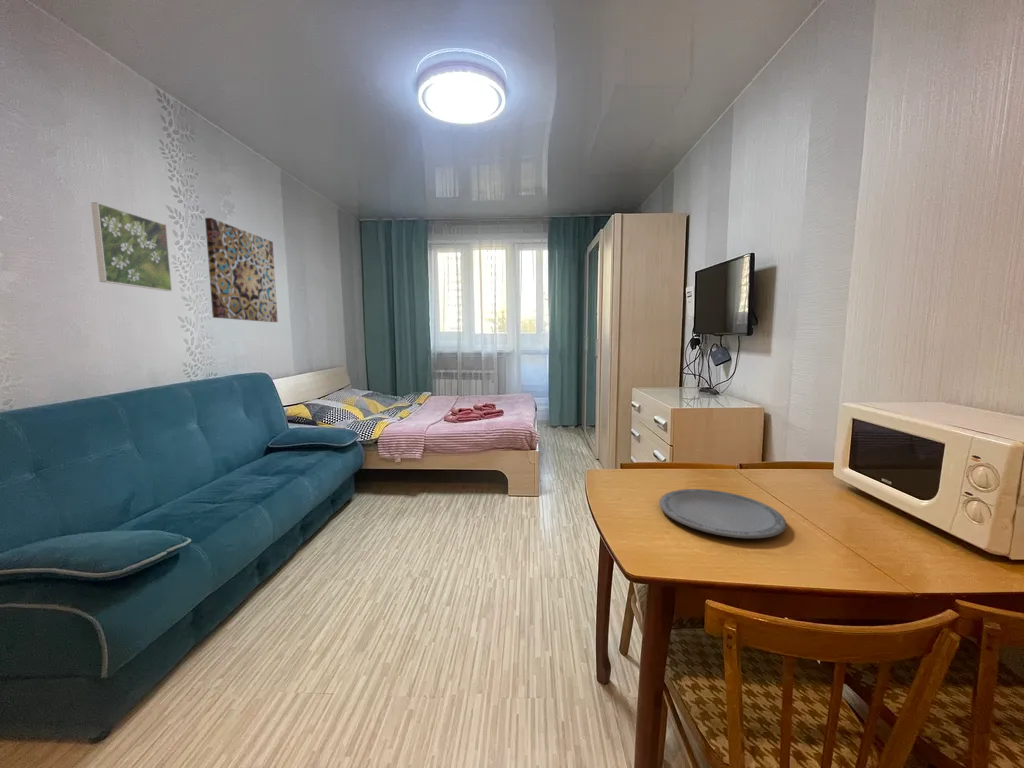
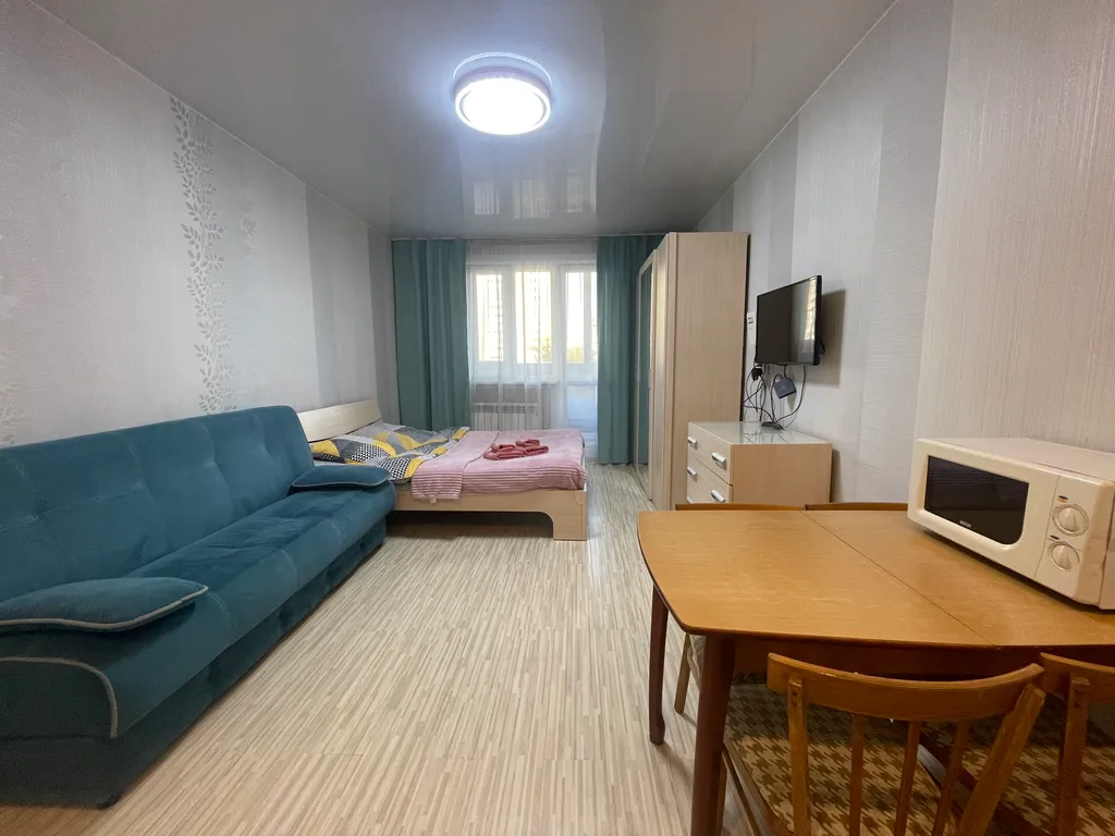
- wall art [204,217,279,323]
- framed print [90,201,173,292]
- plate [659,488,787,539]
